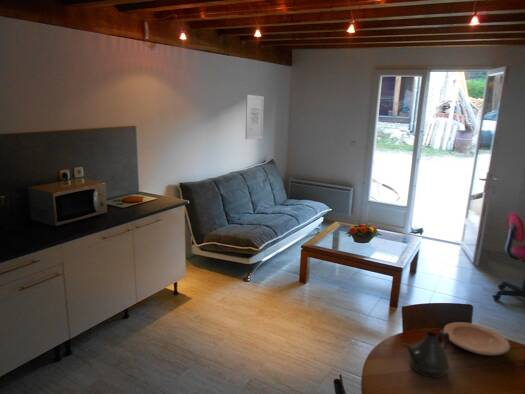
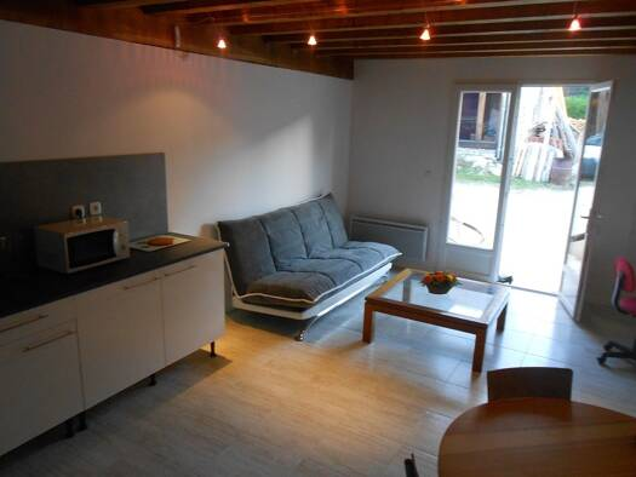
- plate [443,321,511,356]
- teapot [401,329,450,379]
- wall art [245,94,265,140]
